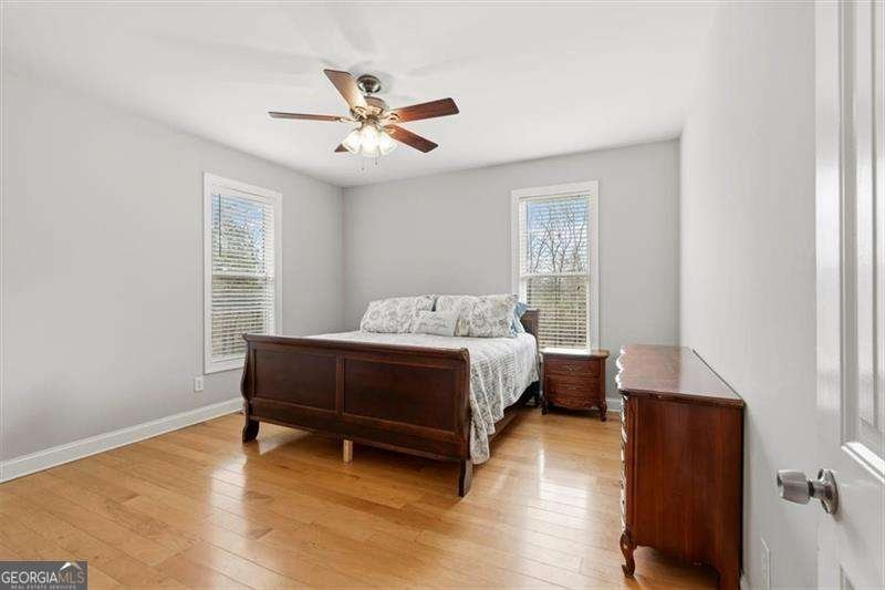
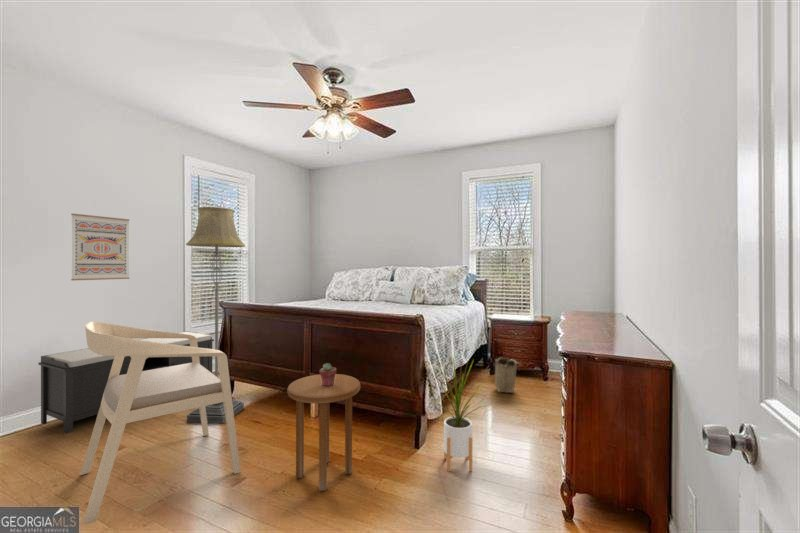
+ basket [492,356,522,394]
+ potted succulent [319,362,337,386]
+ side table [286,373,361,492]
+ armchair [79,321,241,525]
+ floor lamp [185,206,246,424]
+ wall art [70,213,130,281]
+ bench [38,330,215,434]
+ house plant [426,351,489,472]
